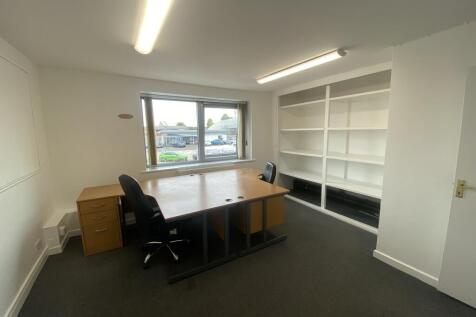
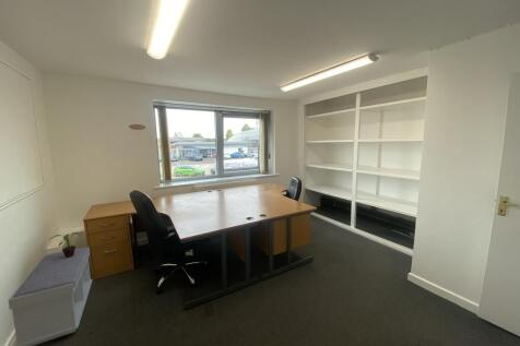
+ potted plant [49,231,83,258]
+ bench [8,247,93,346]
